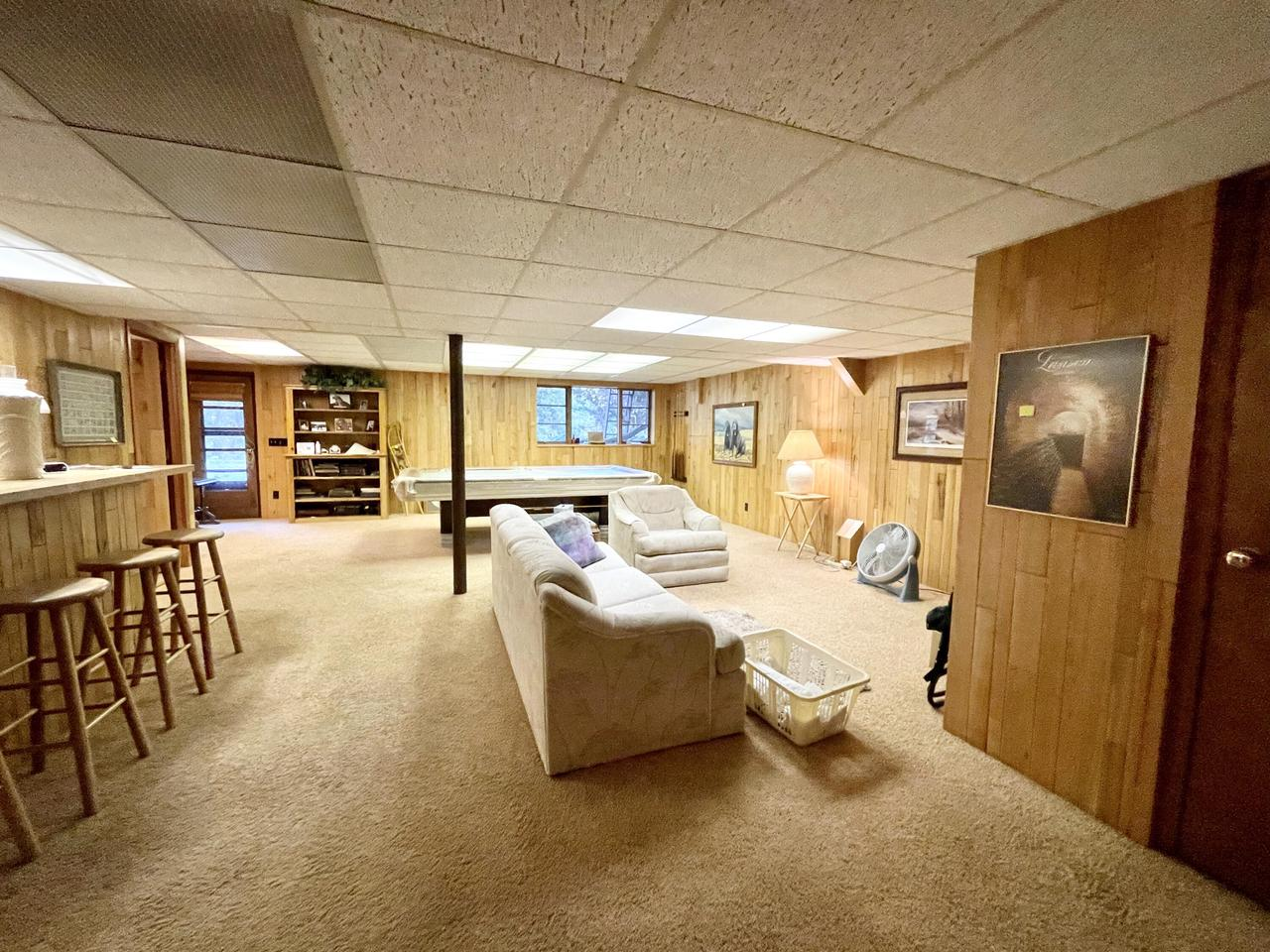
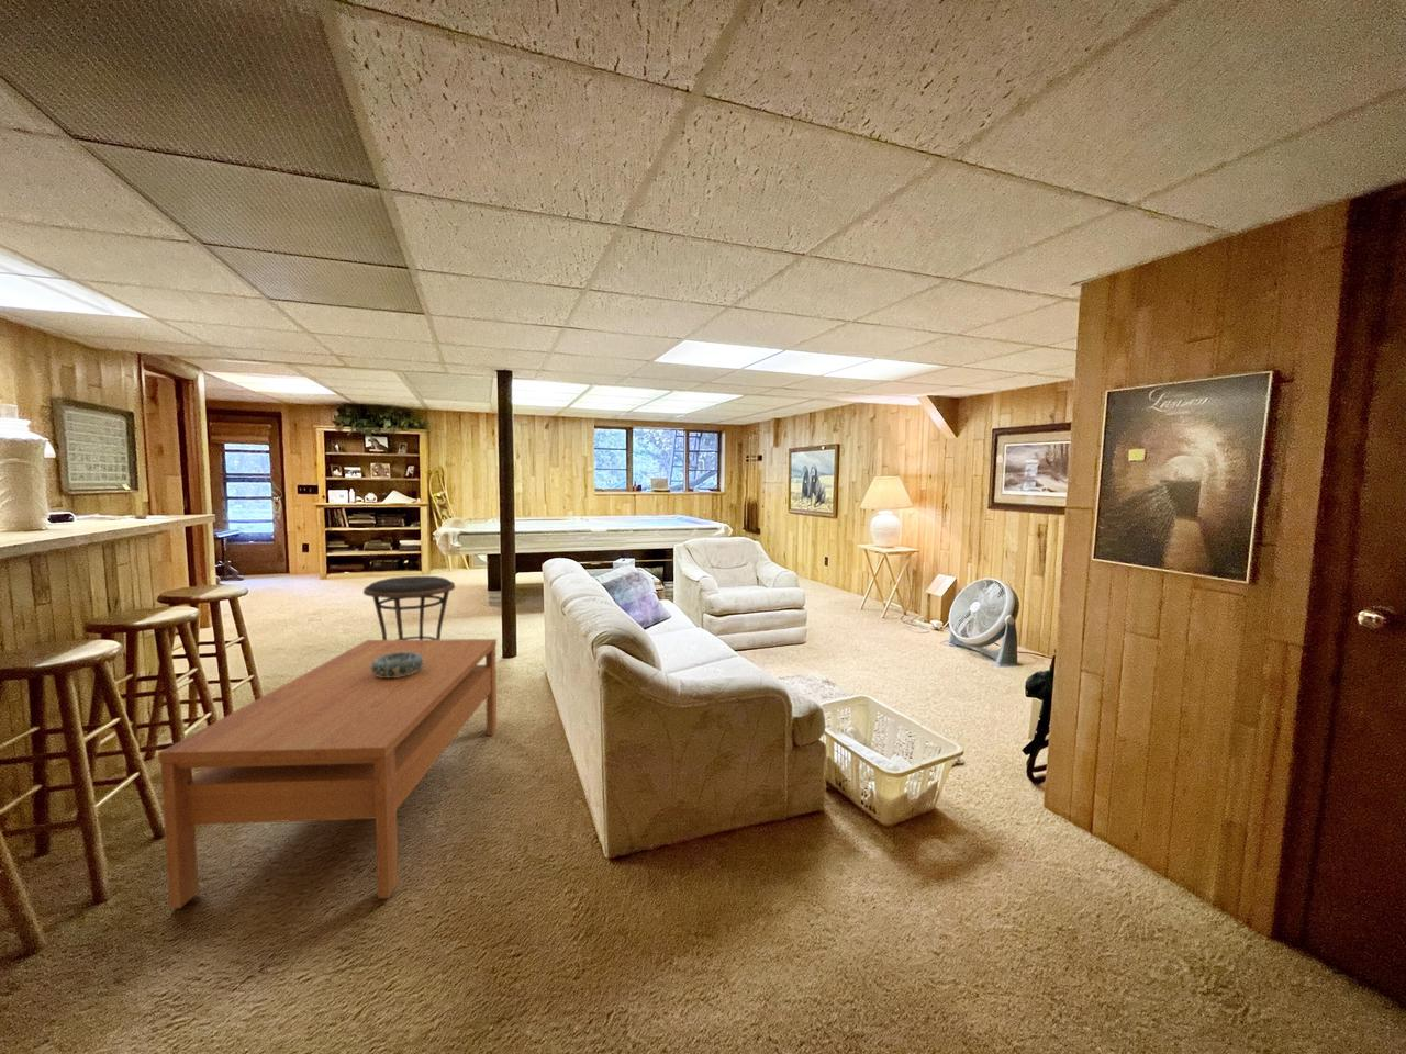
+ side table [362,576,456,640]
+ coffee table [157,638,497,910]
+ decorative bowl [371,652,424,678]
